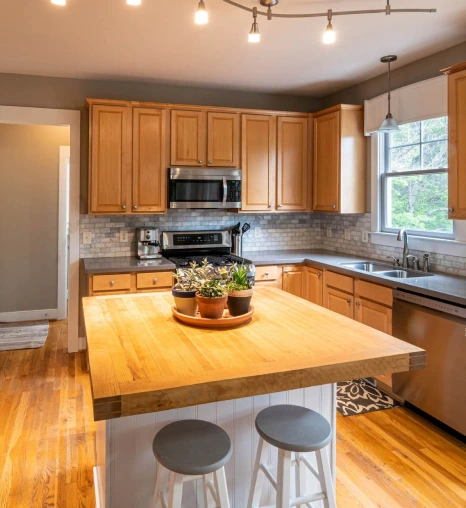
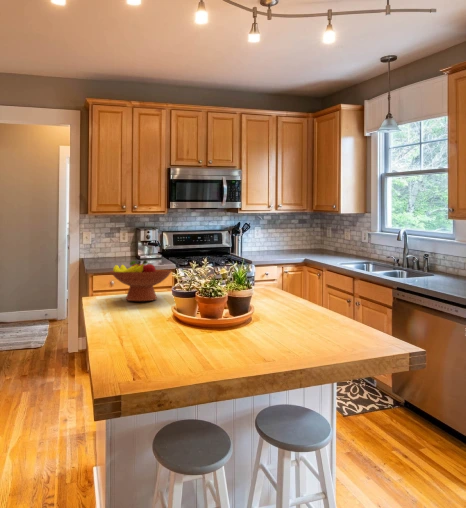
+ fruit bowl [109,259,173,302]
